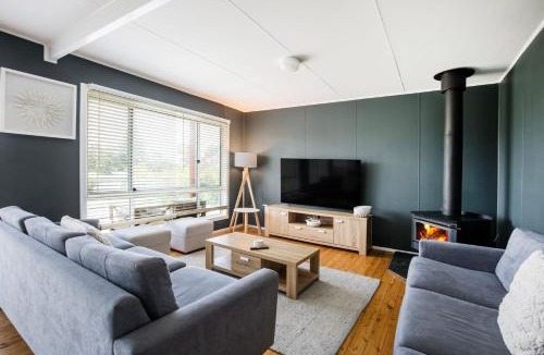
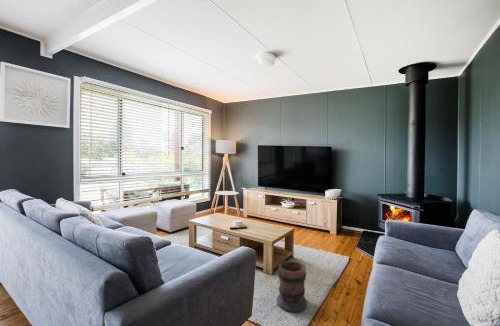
+ wooden barrel [276,260,308,313]
